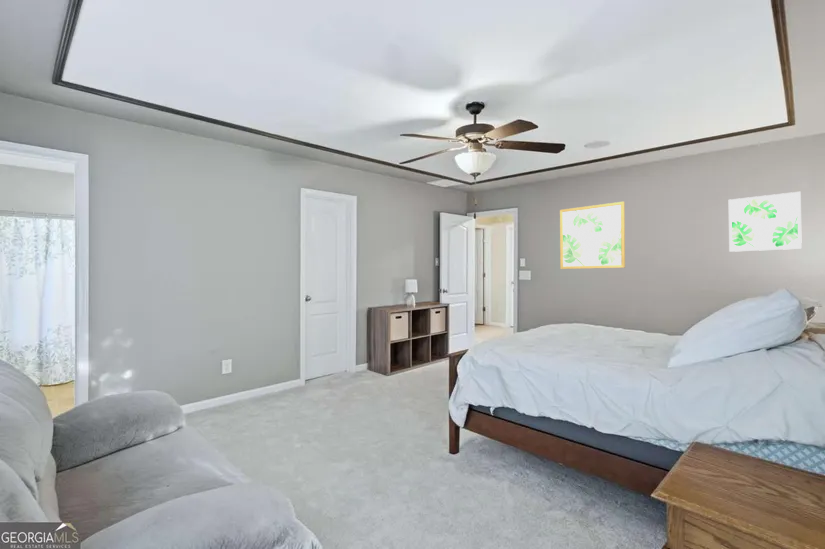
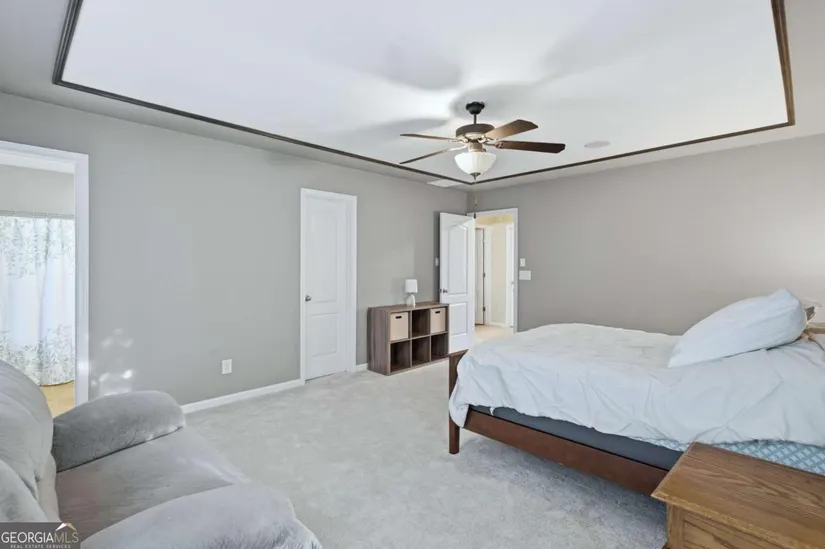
- wall art [728,191,803,253]
- wall art [559,201,626,270]
